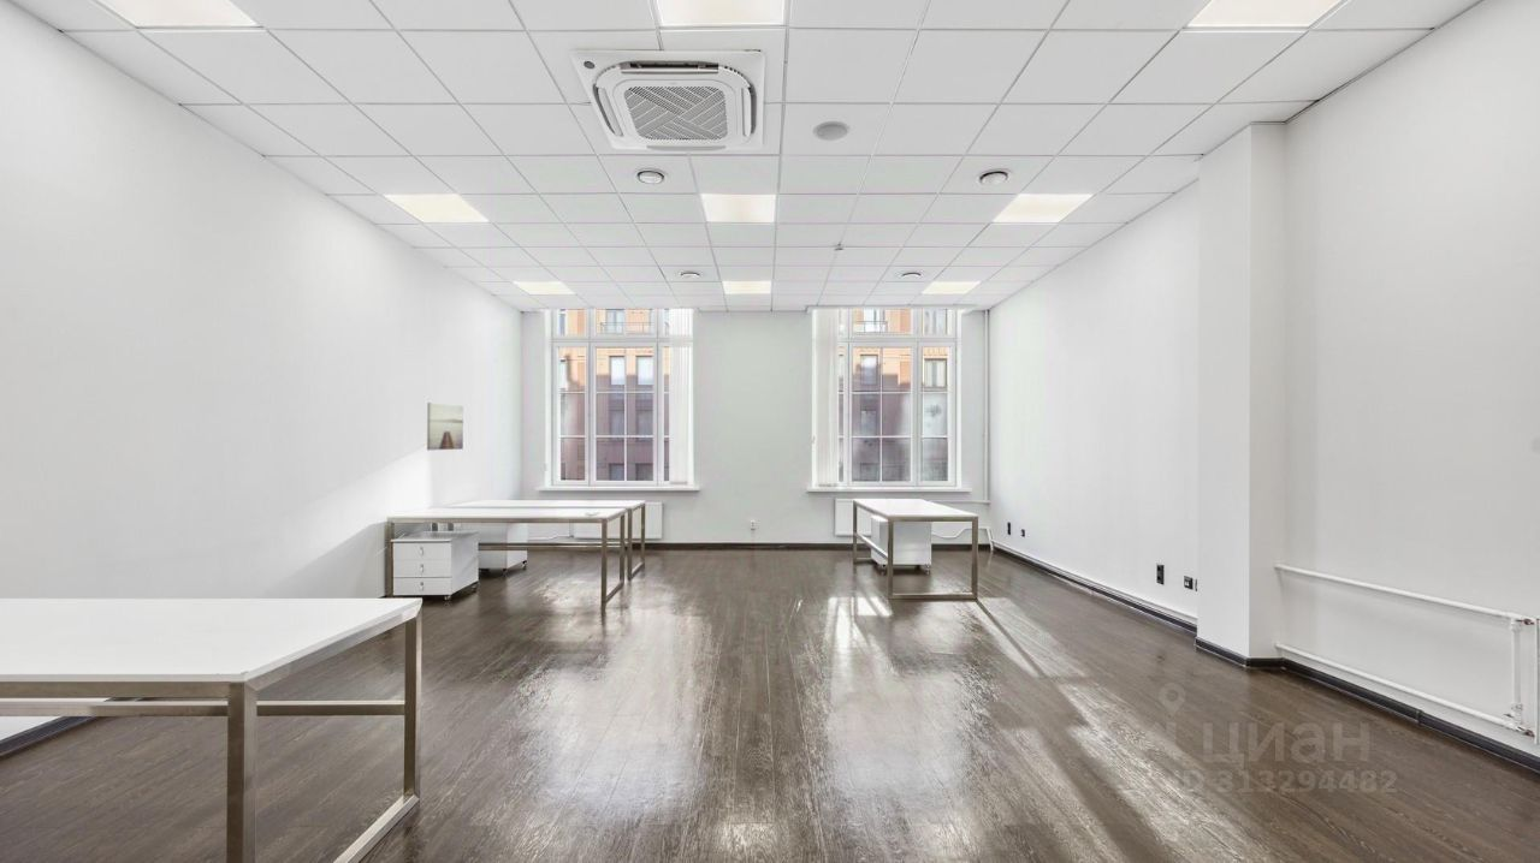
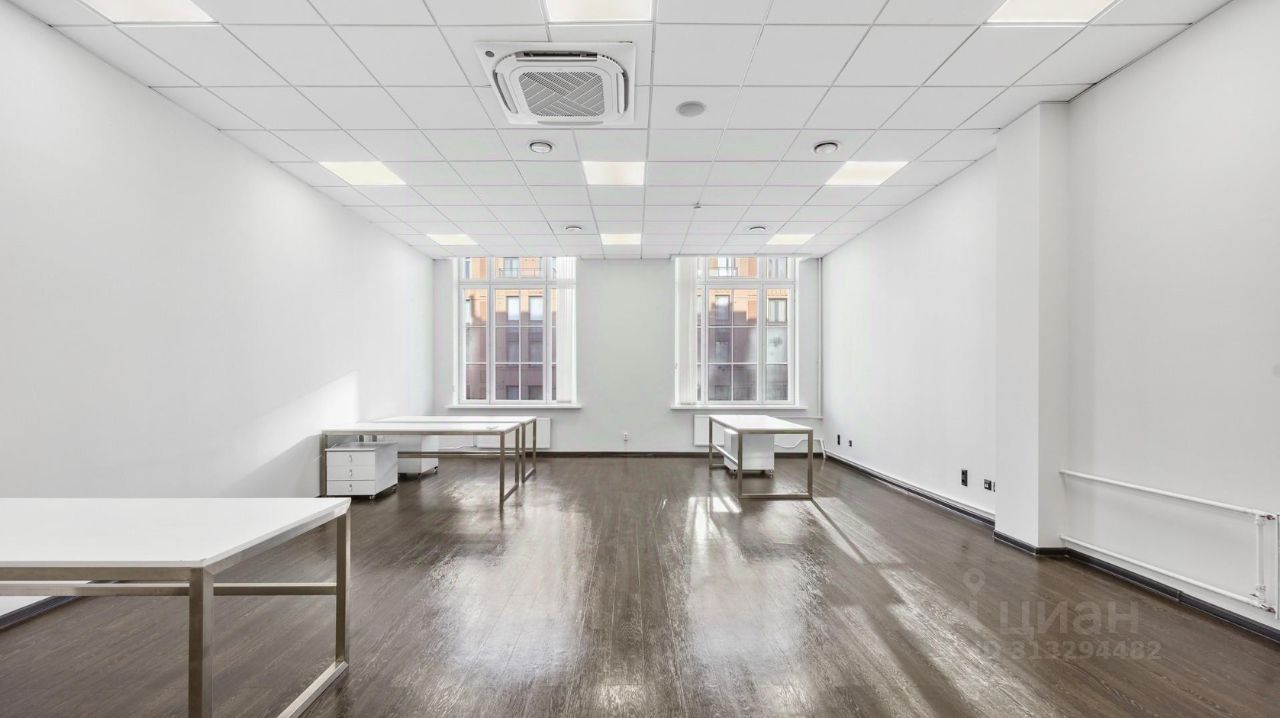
- wall art [426,401,464,451]
